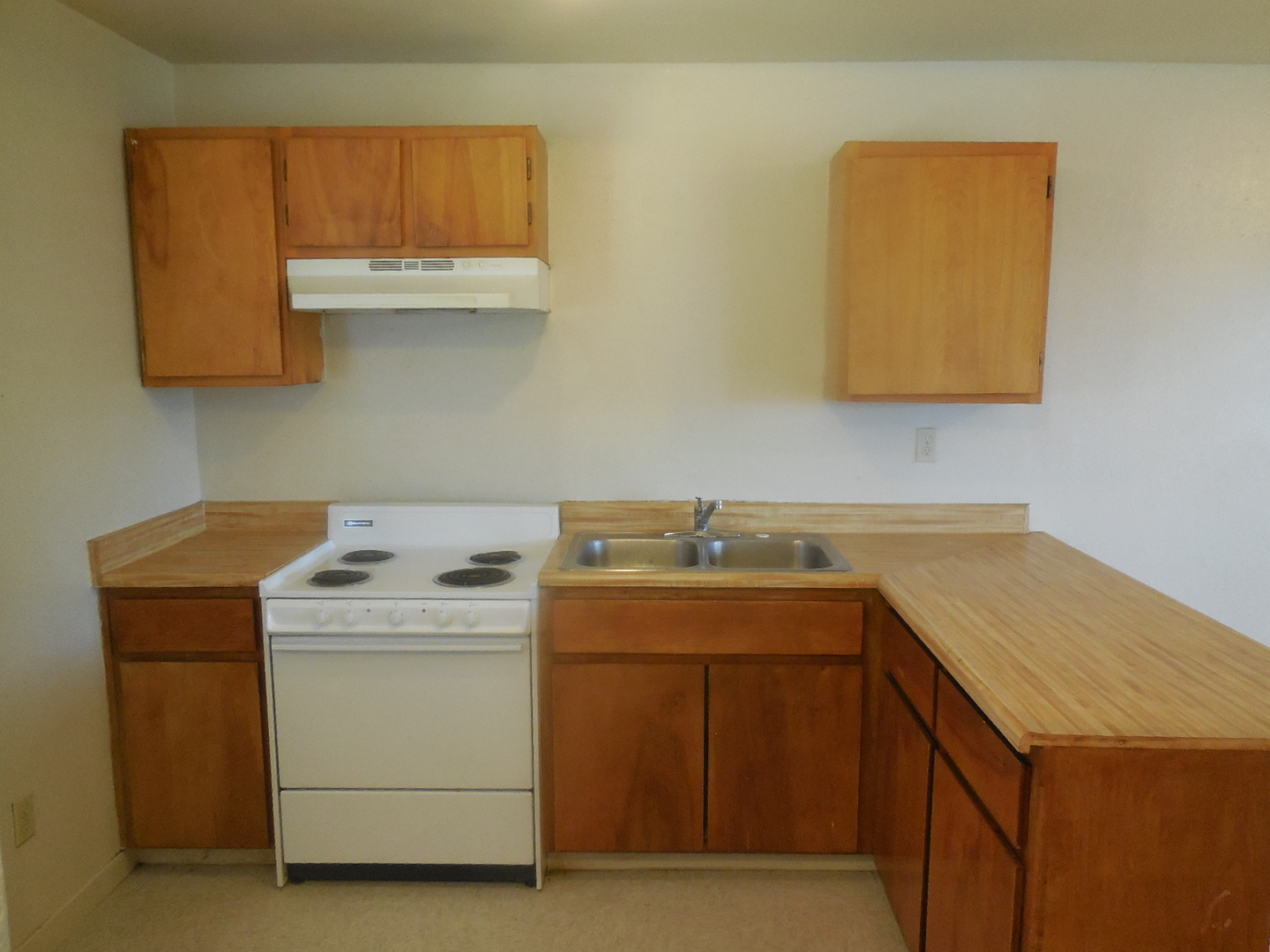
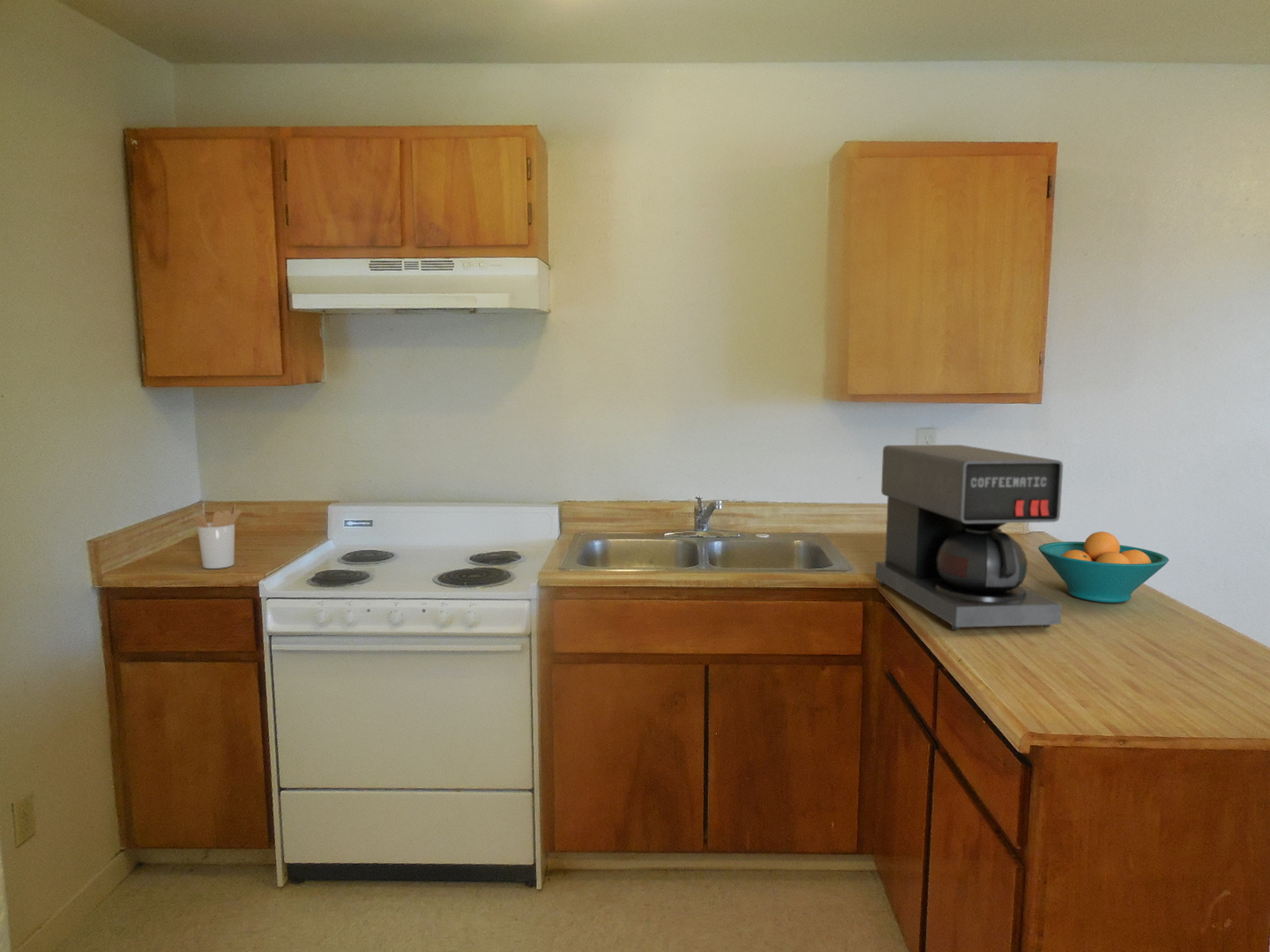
+ coffee maker [875,444,1064,631]
+ utensil holder [191,502,243,569]
+ fruit bowl [1038,531,1169,604]
